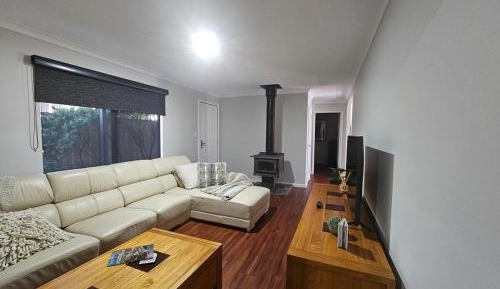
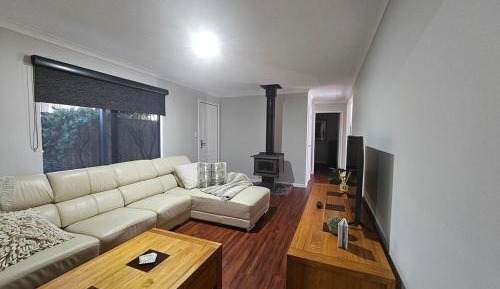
- magazine [106,243,155,267]
